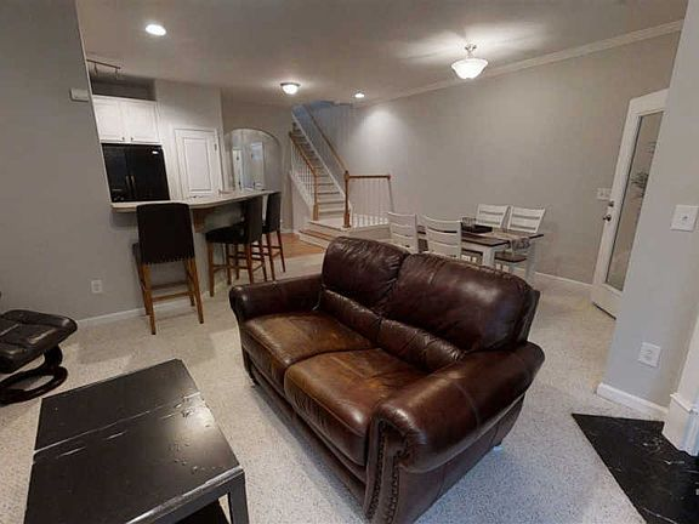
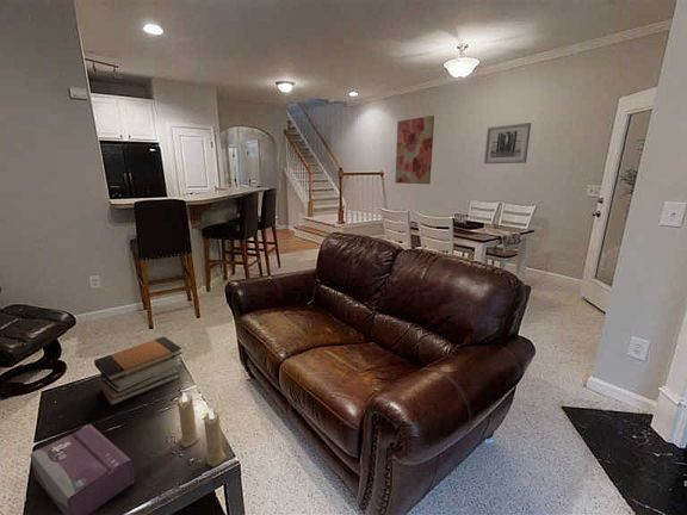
+ book stack [93,335,184,407]
+ candle [177,391,228,469]
+ wall art [483,122,532,165]
+ tissue box [29,423,136,515]
+ wall art [394,114,435,185]
